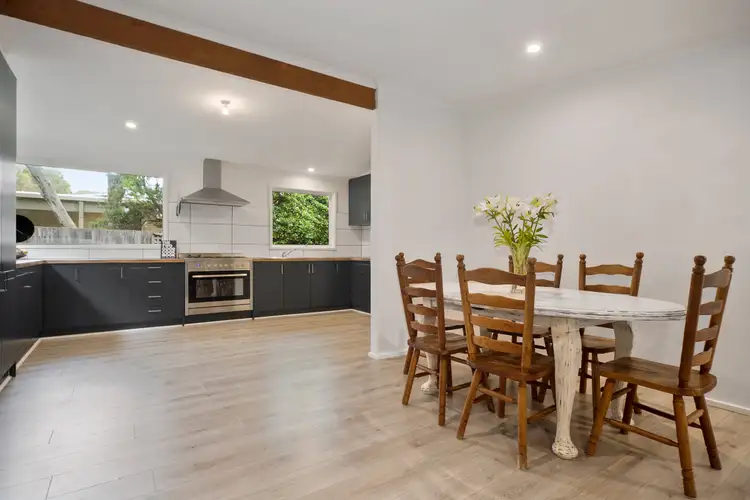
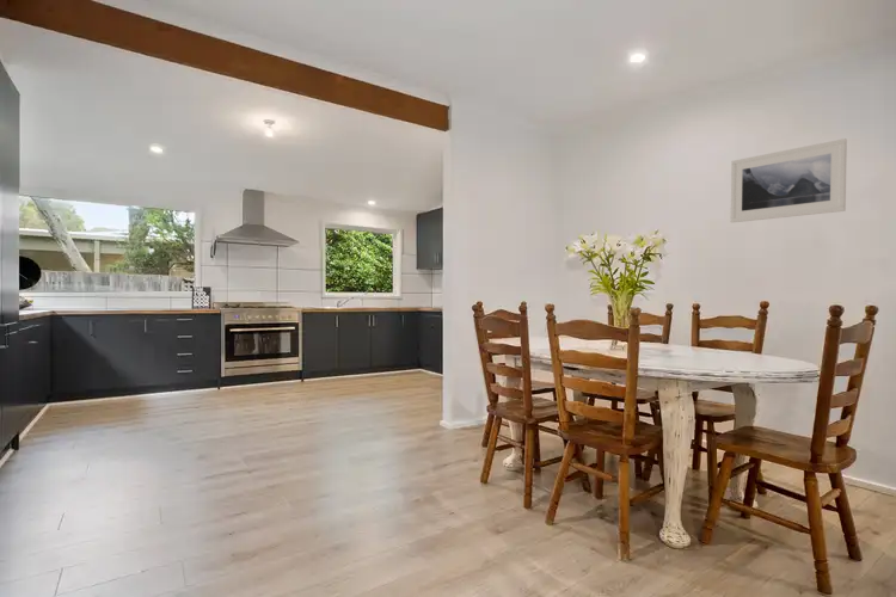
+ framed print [729,137,848,223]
